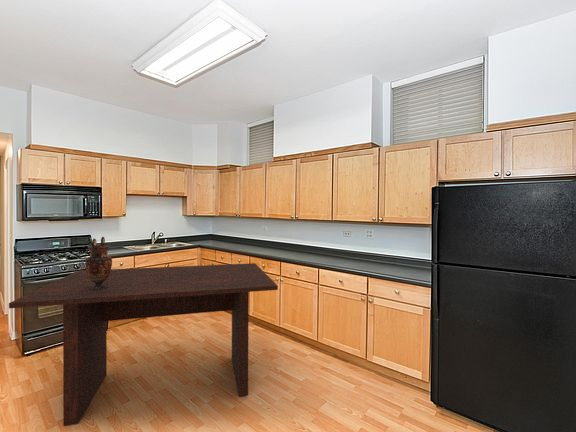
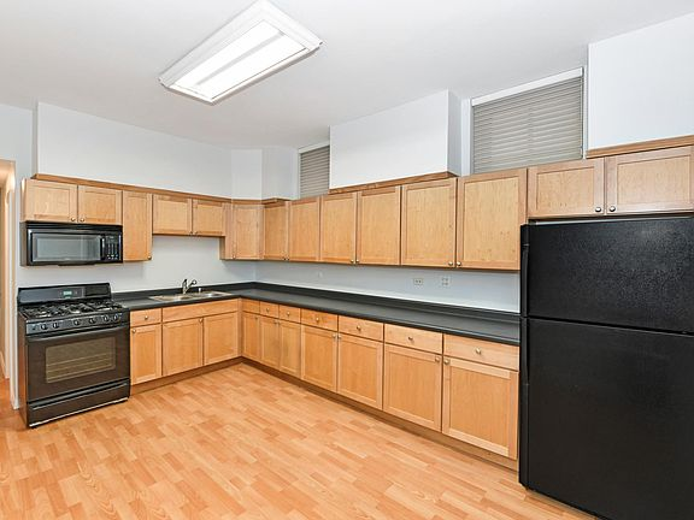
- dining table [8,262,279,427]
- vase [84,236,113,290]
